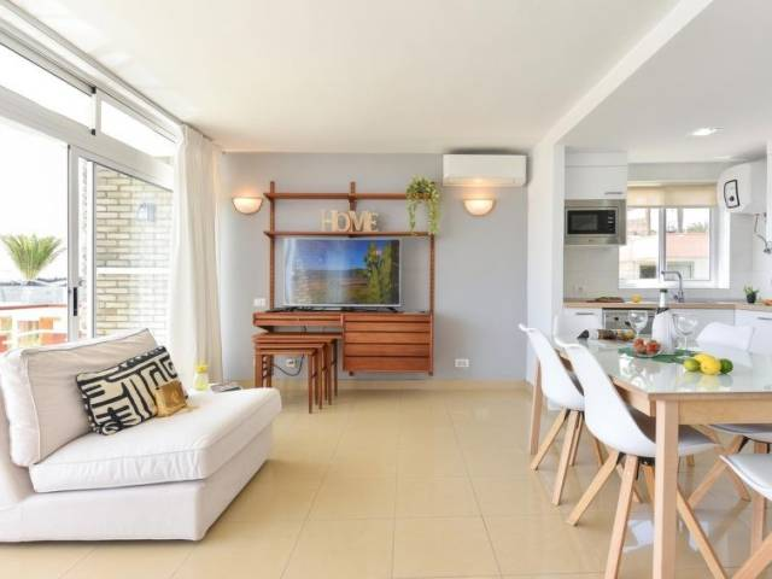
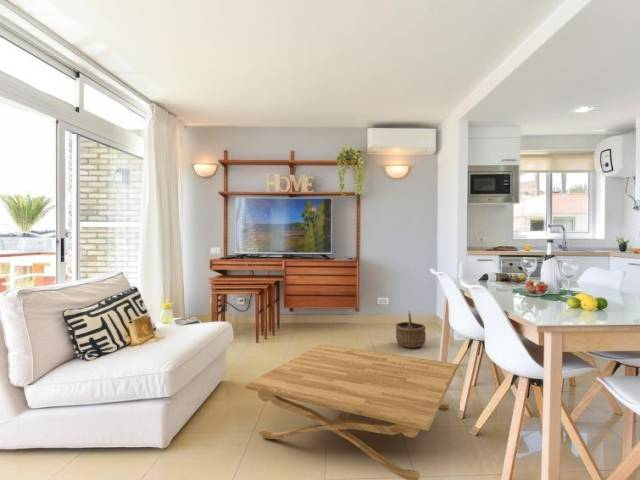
+ wicker basket [394,310,427,349]
+ coffee table [244,343,459,480]
